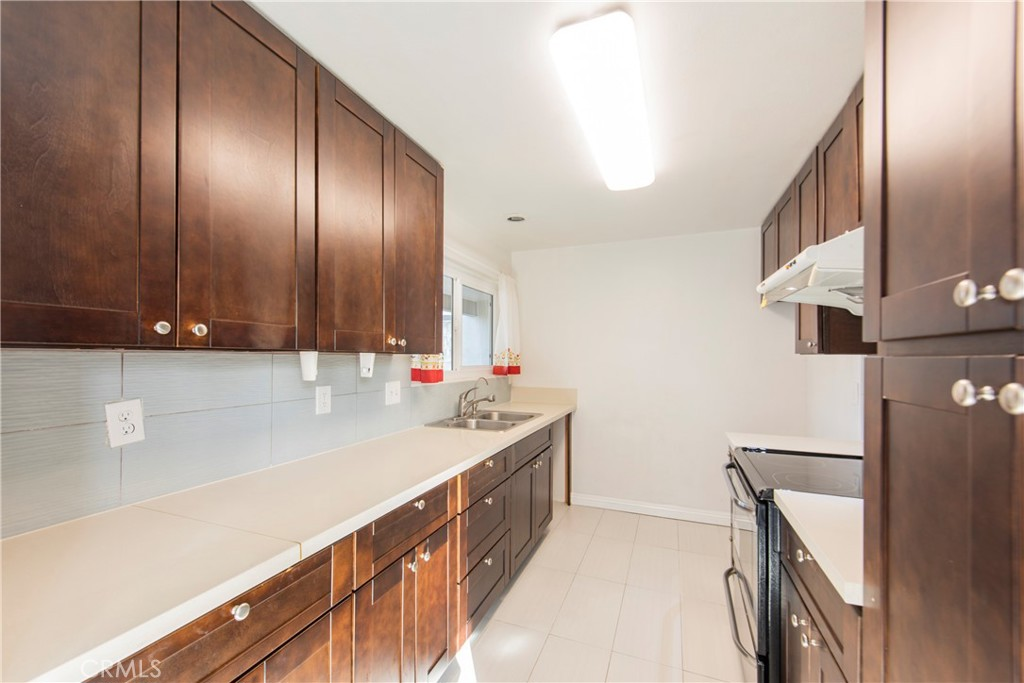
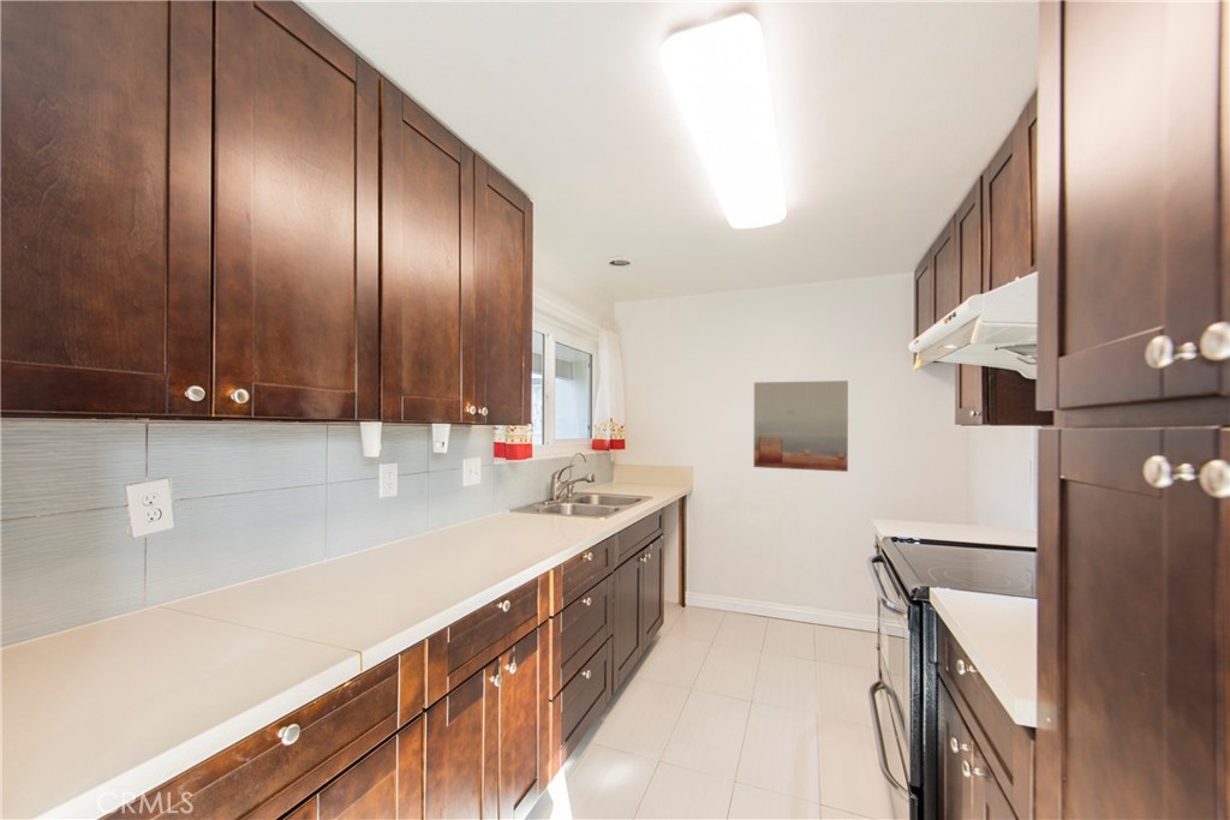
+ wall art [753,379,849,473]
